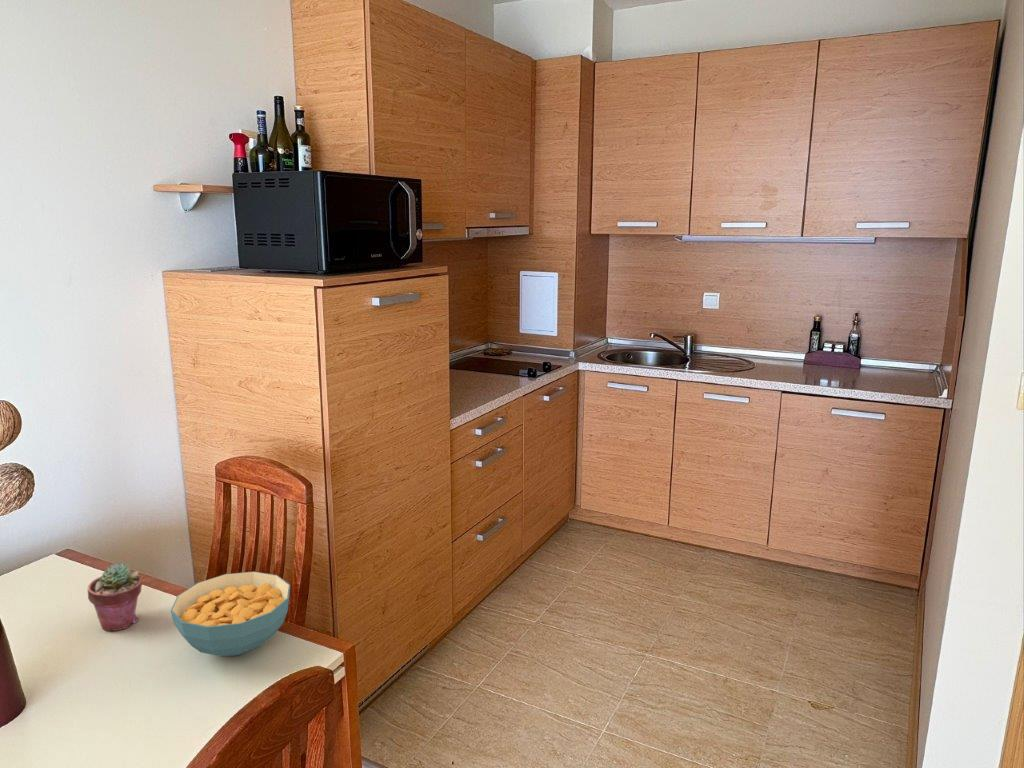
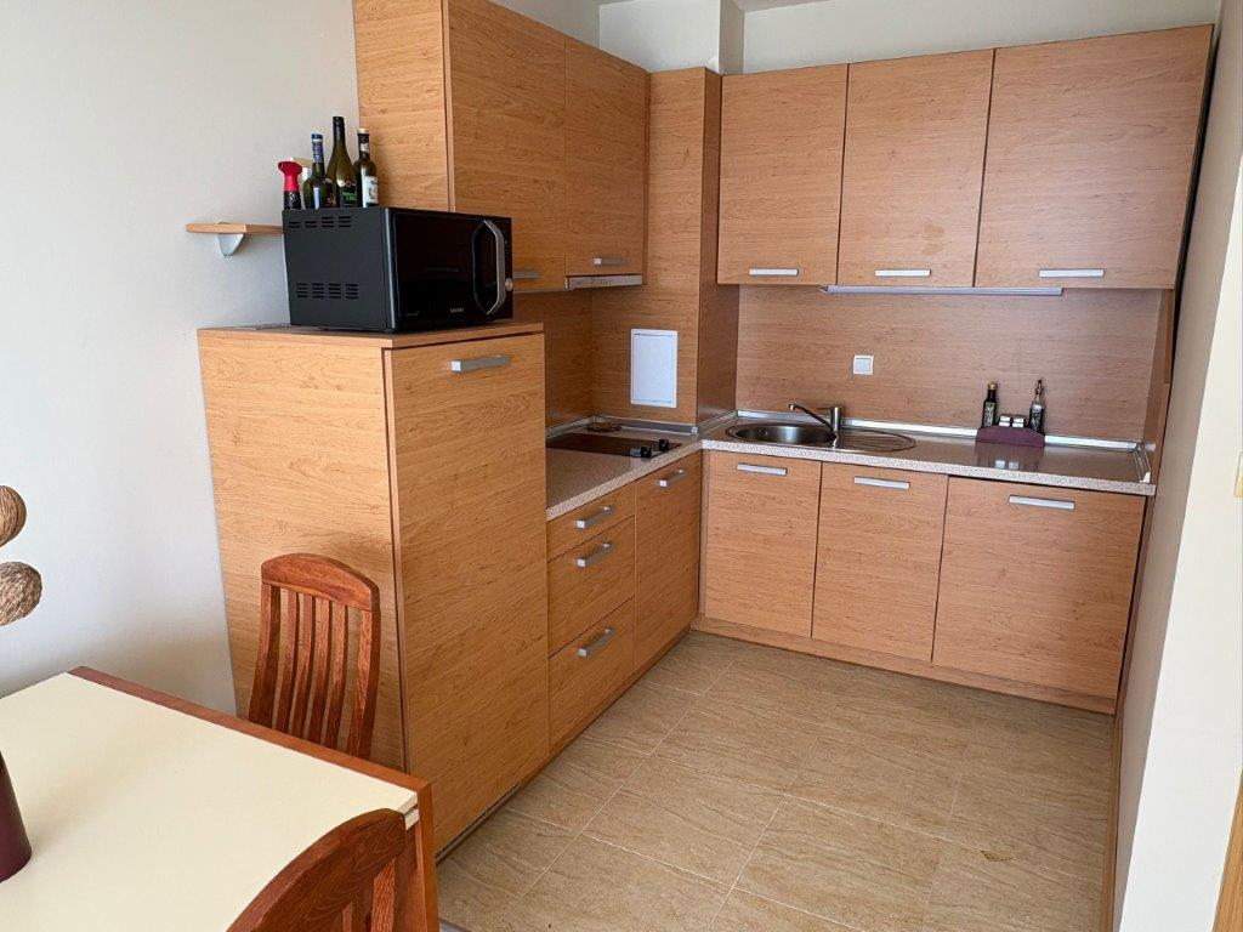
- cereal bowl [170,571,291,658]
- potted succulent [87,563,143,632]
